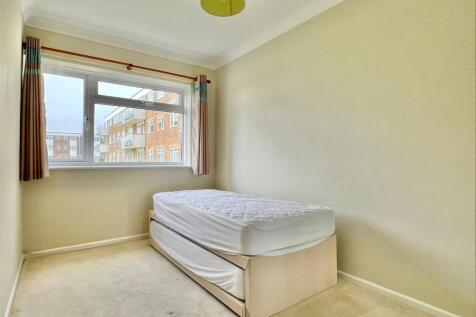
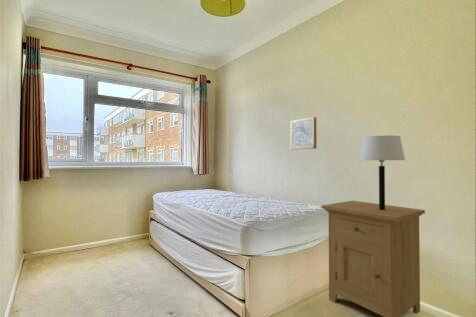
+ table lamp [359,135,406,210]
+ wall art [290,116,318,151]
+ nightstand [321,200,426,317]
